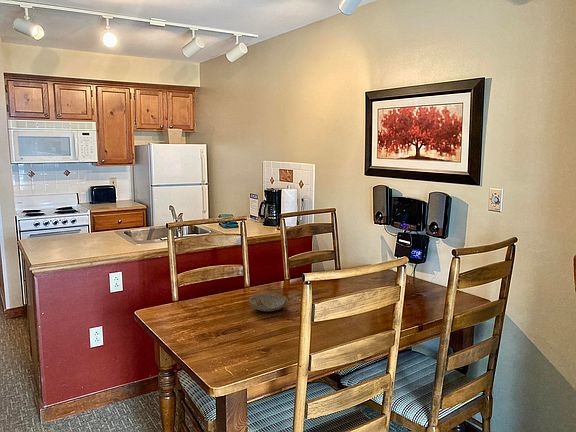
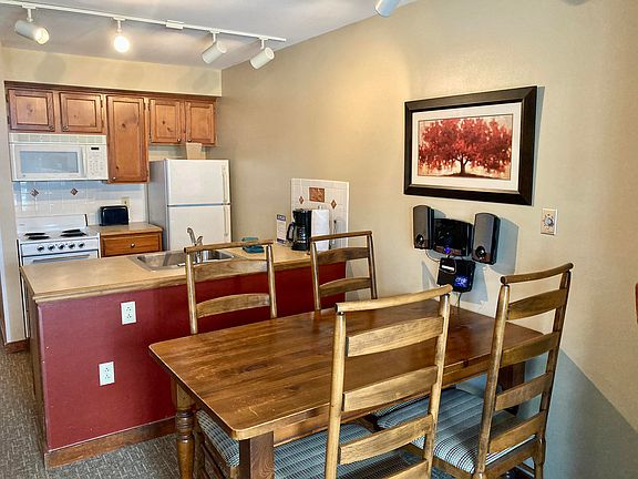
- bowl [248,293,289,312]
